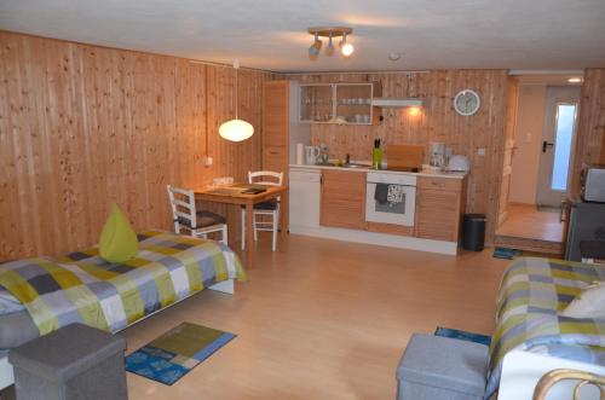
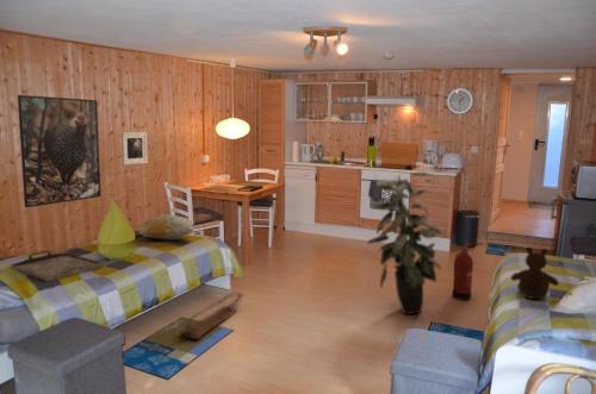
+ decorative pillow [137,213,195,242]
+ fire extinguisher [452,242,474,301]
+ teddy bear [509,246,560,300]
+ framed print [120,131,149,165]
+ serving tray [10,250,105,282]
+ bag [179,290,242,340]
+ indoor plant [367,170,445,315]
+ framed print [17,94,103,208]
